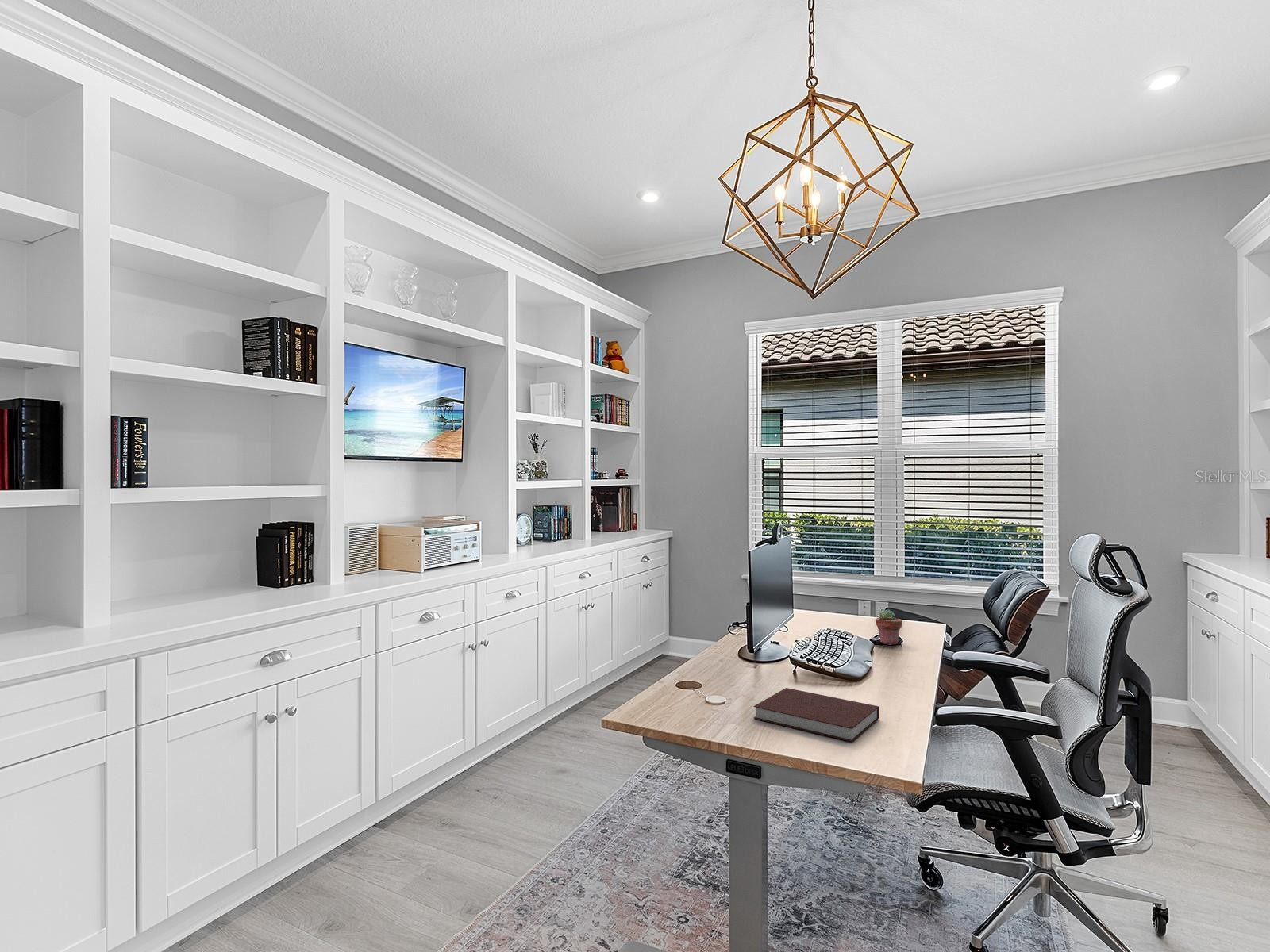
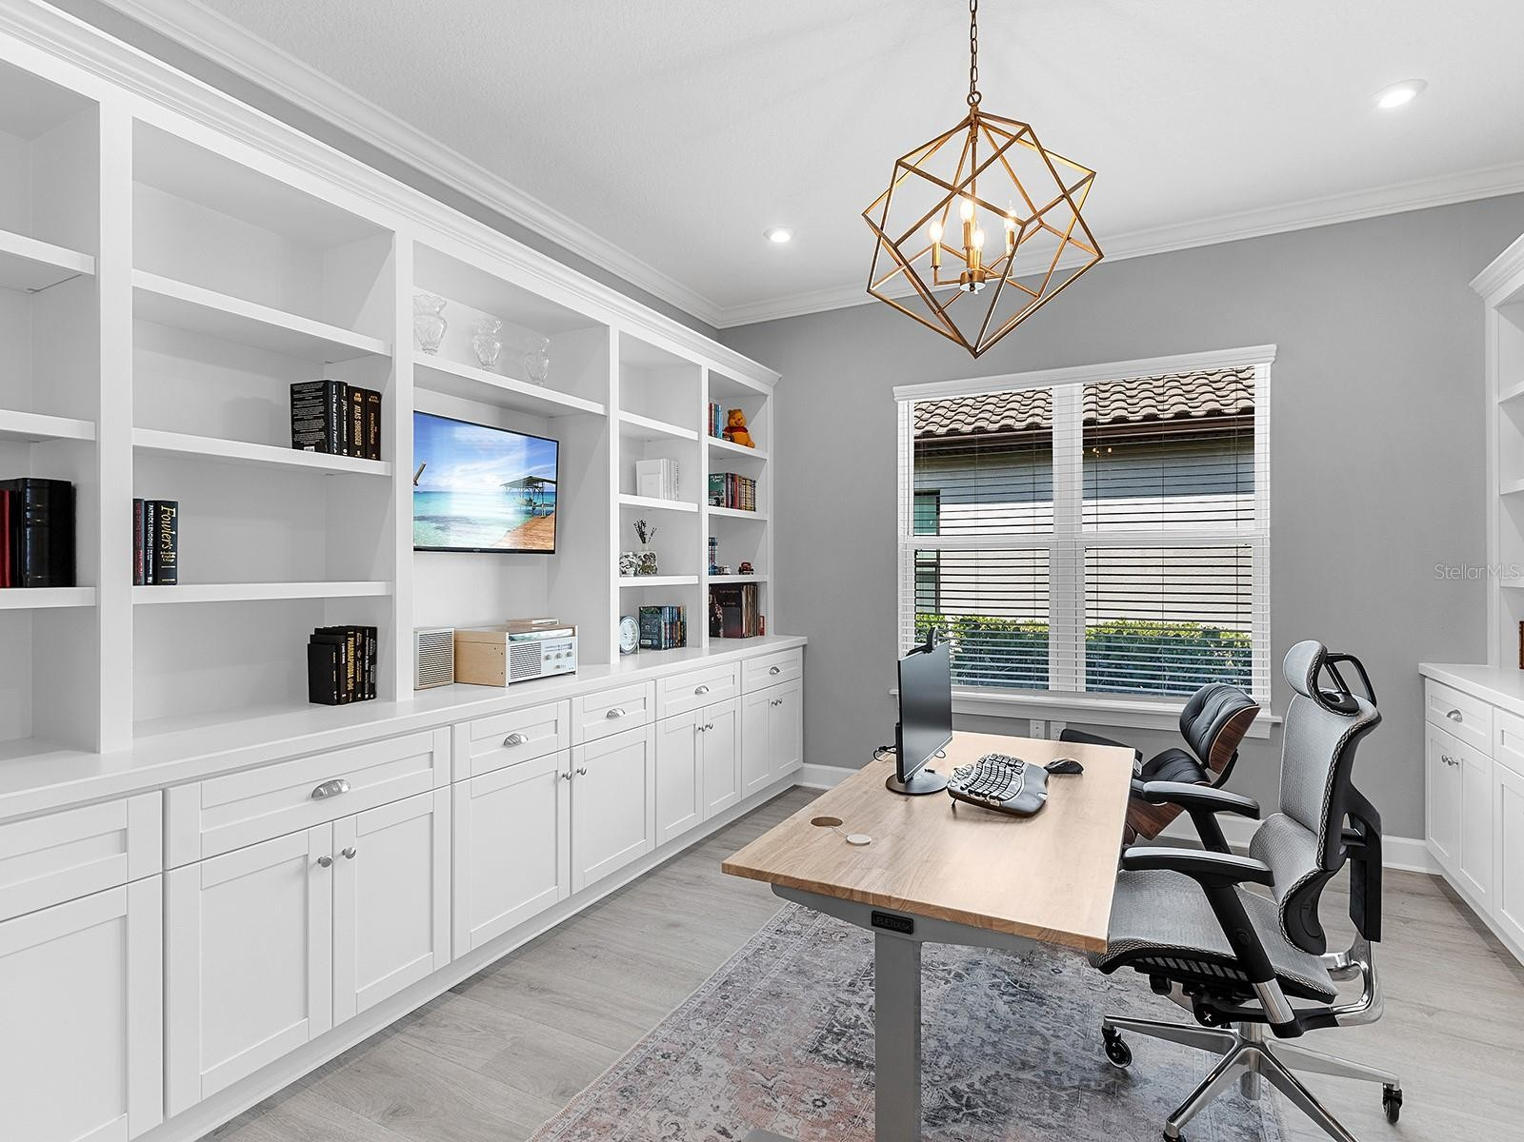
- potted succulent [875,608,902,646]
- notebook [752,687,880,743]
